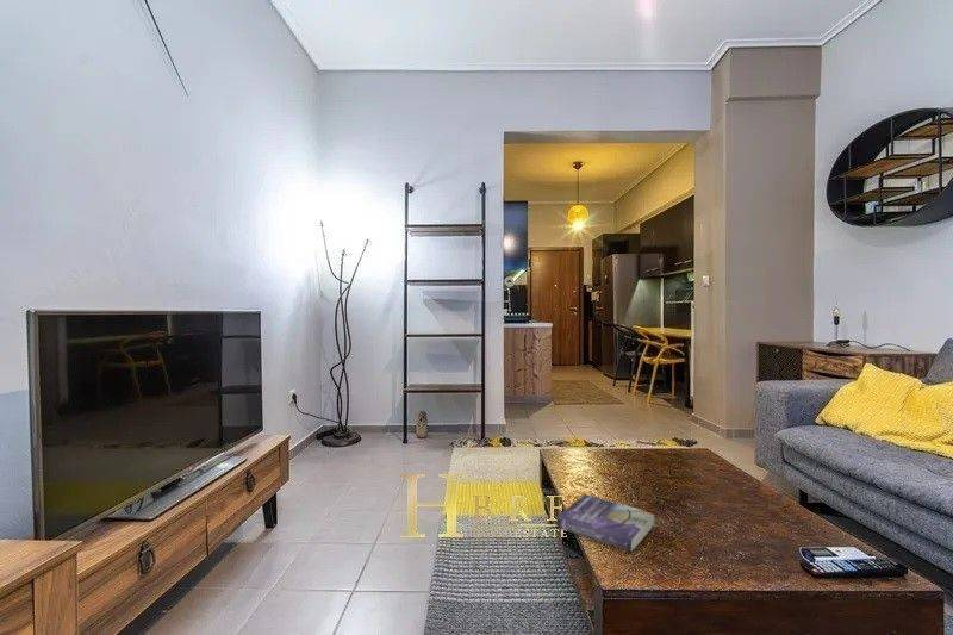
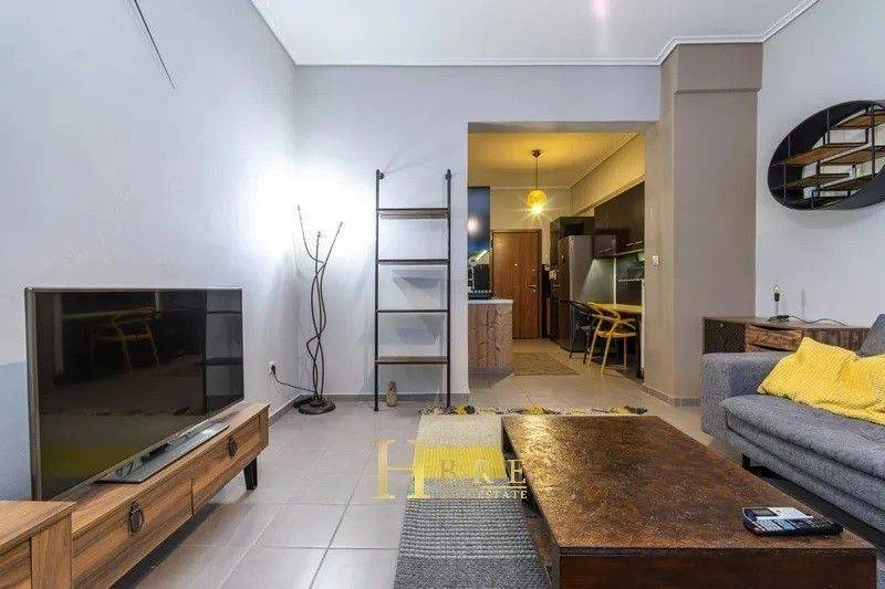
- book [555,493,658,553]
